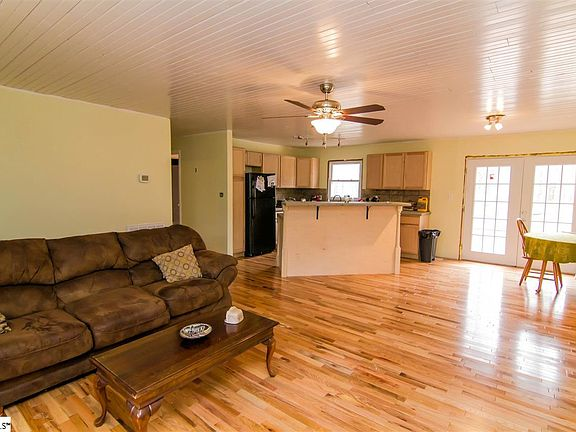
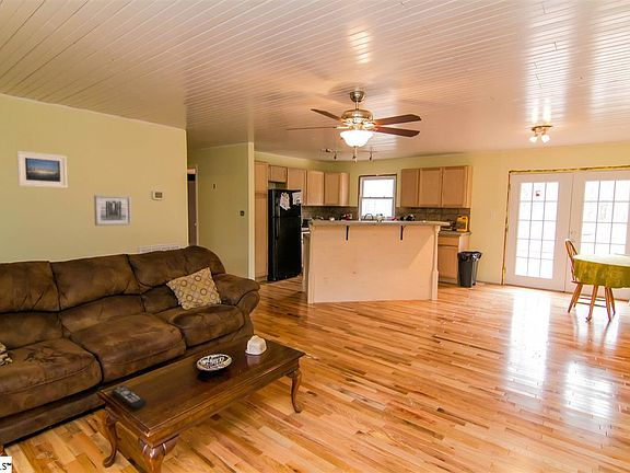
+ remote control [110,384,148,411]
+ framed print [15,150,69,189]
+ wall art [93,195,132,227]
